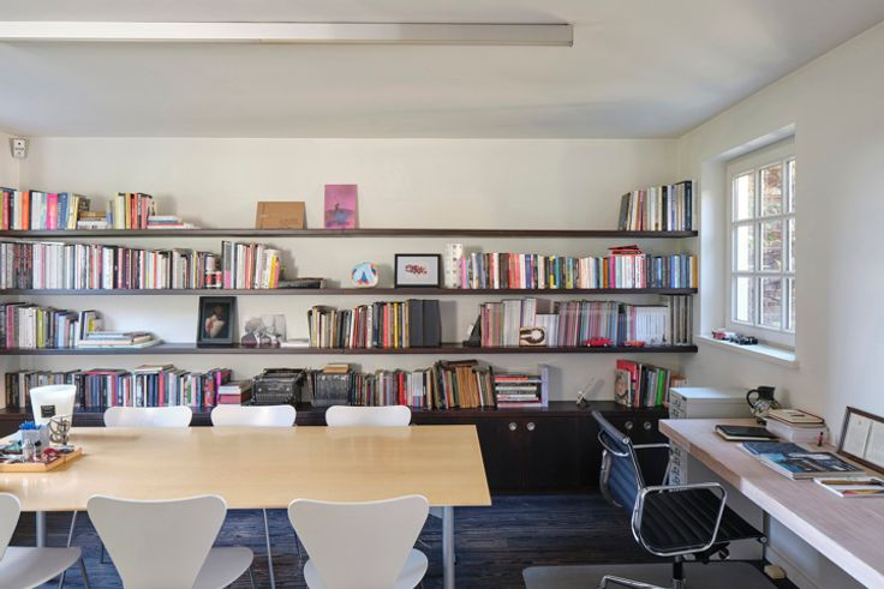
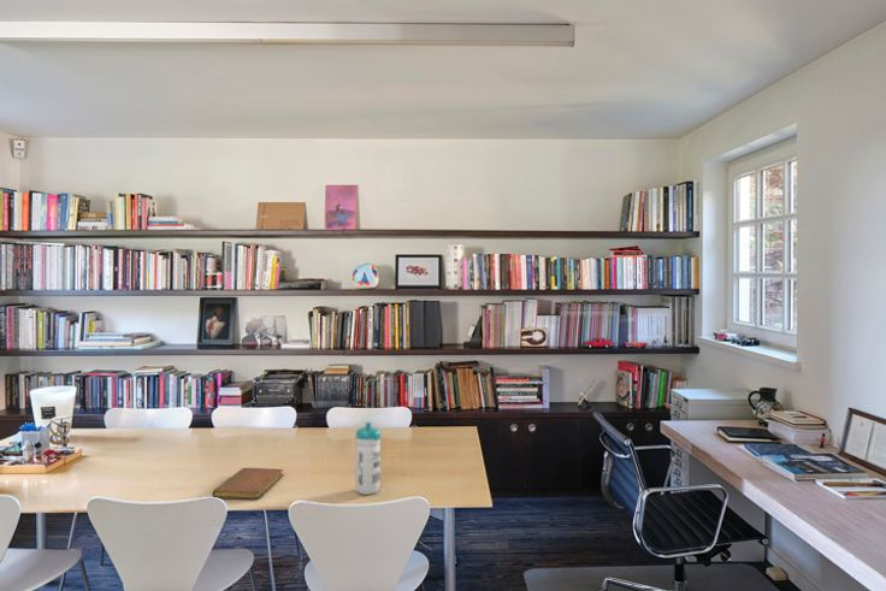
+ notebook [211,467,284,501]
+ water bottle [354,421,382,496]
